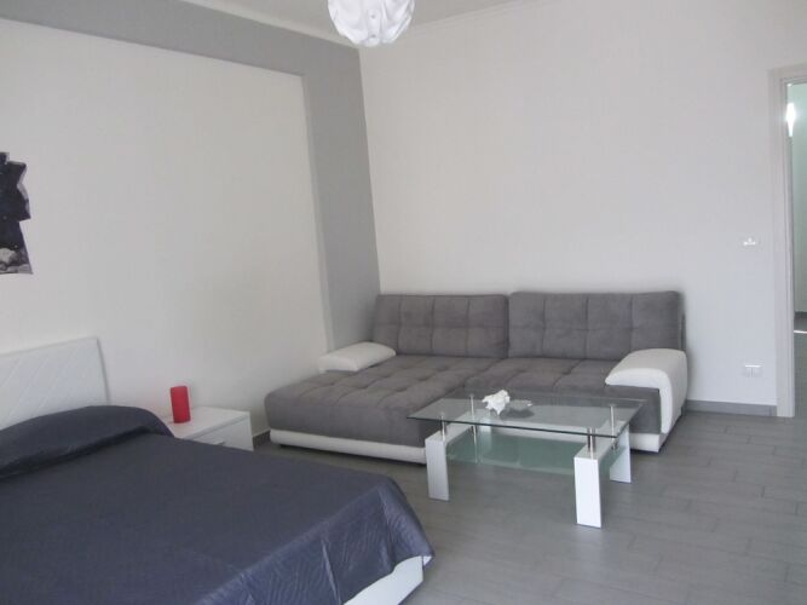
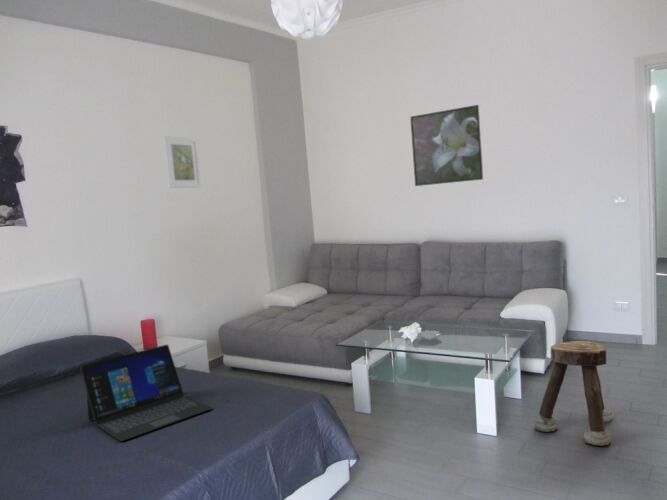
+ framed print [162,135,202,189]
+ laptop [79,343,213,442]
+ stool [533,340,613,447]
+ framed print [409,104,484,187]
